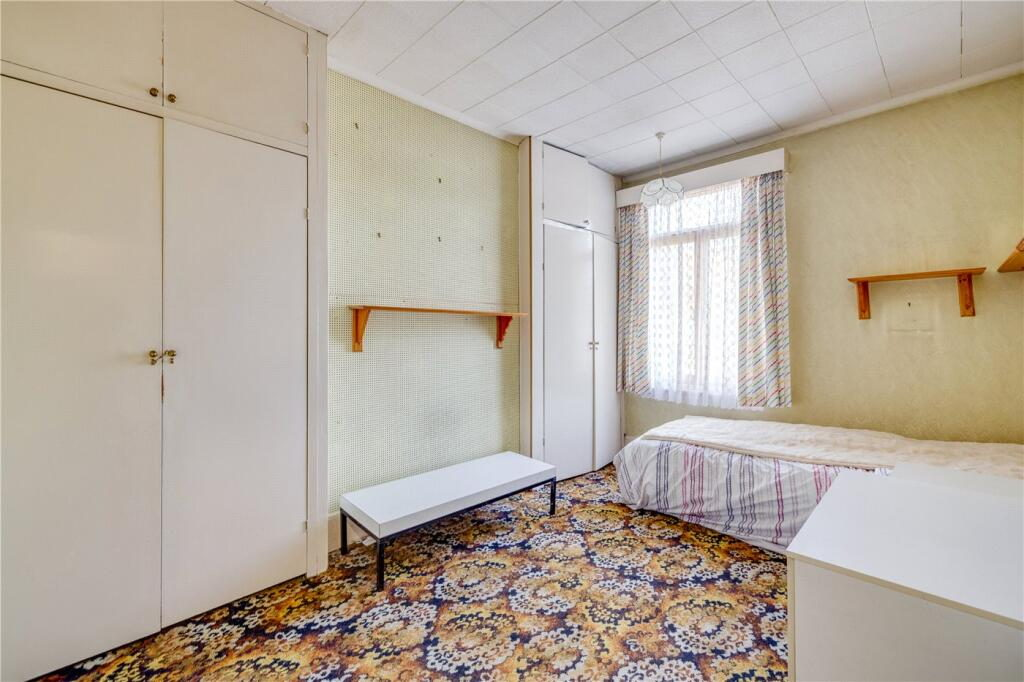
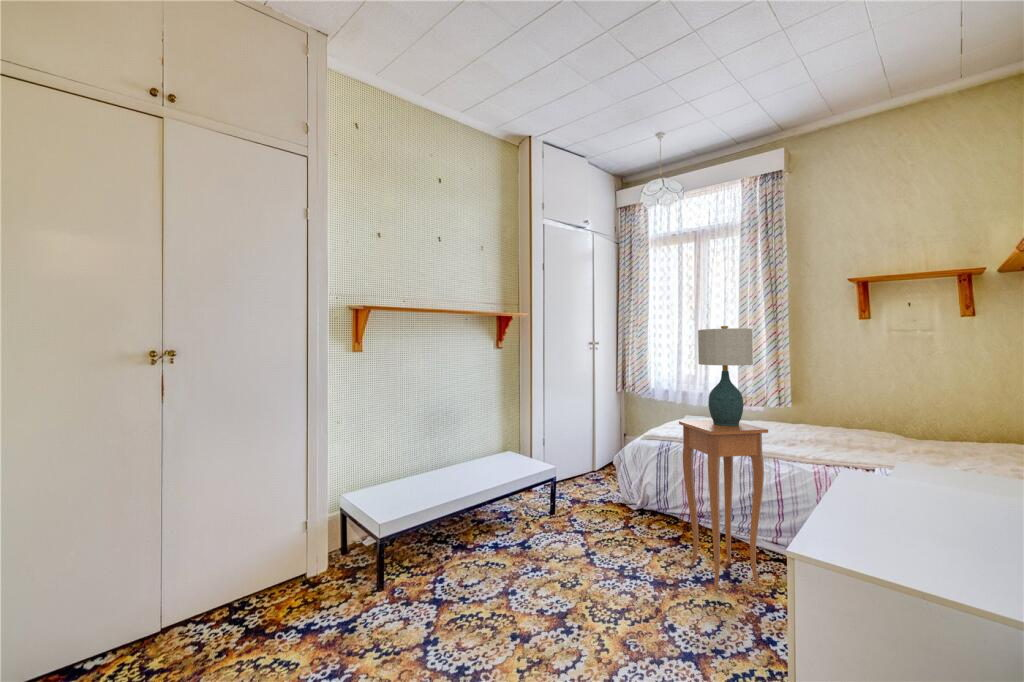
+ side table [678,419,769,591]
+ table lamp [697,325,754,426]
